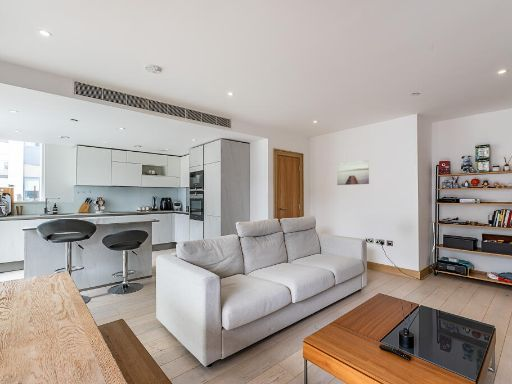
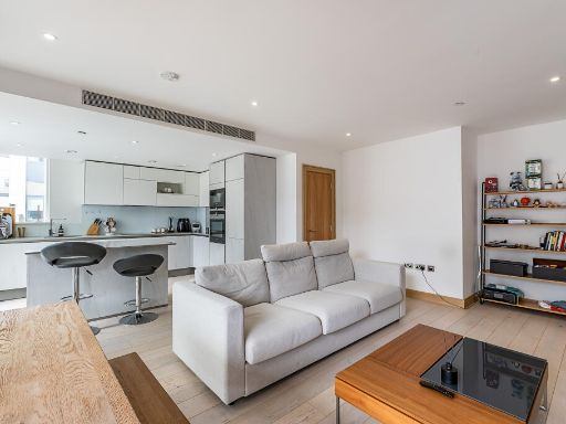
- wall art [336,159,370,186]
